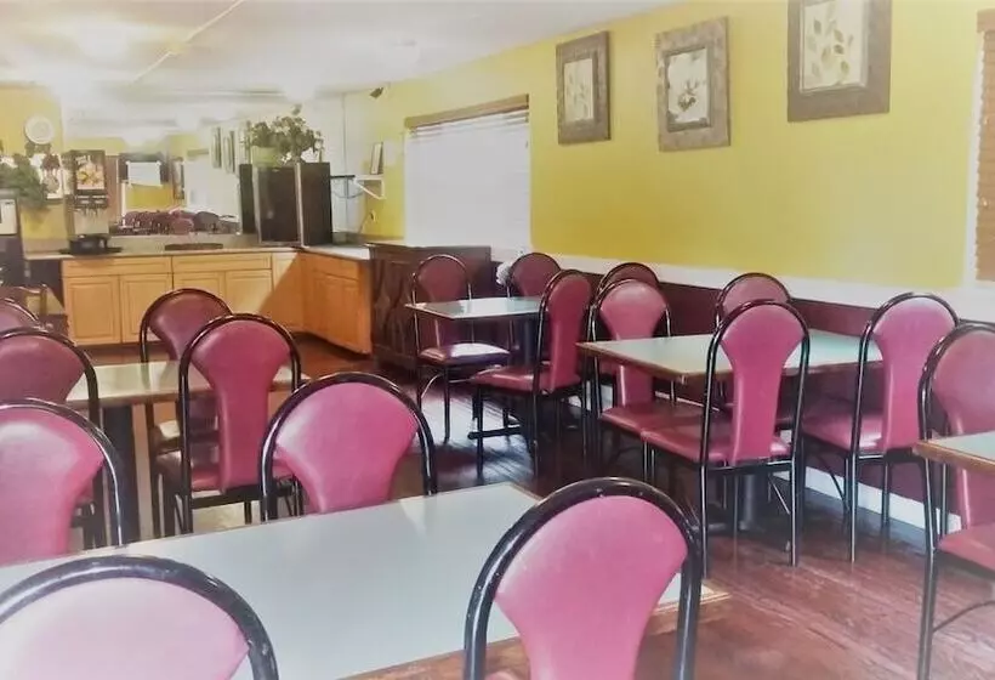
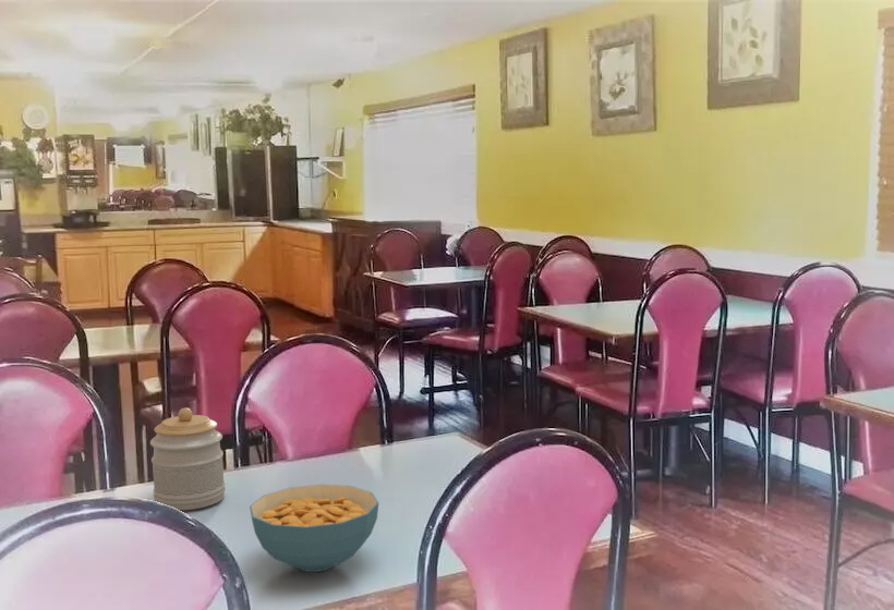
+ cereal bowl [249,483,379,573]
+ jar [149,406,227,511]
